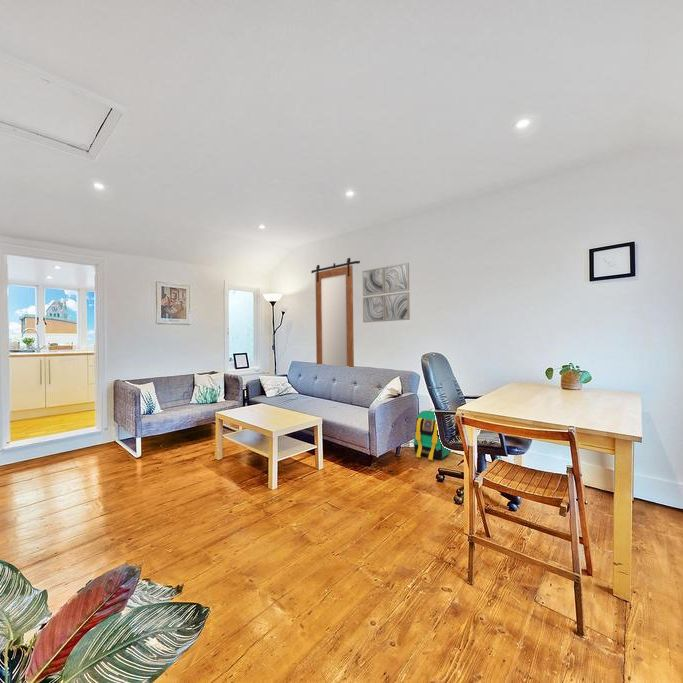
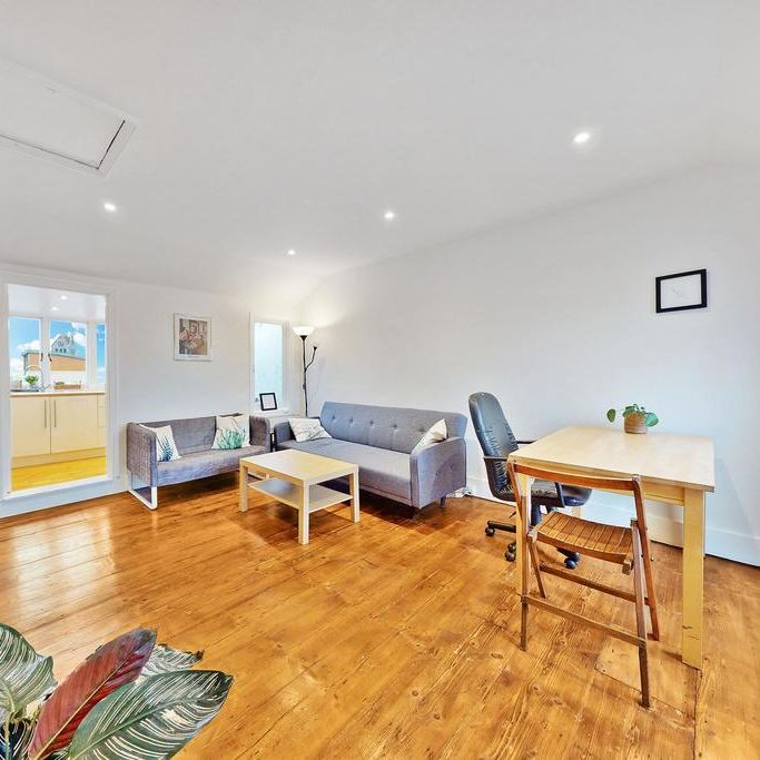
- home mirror [310,257,361,368]
- backpack [413,408,454,461]
- wall art [362,262,411,324]
